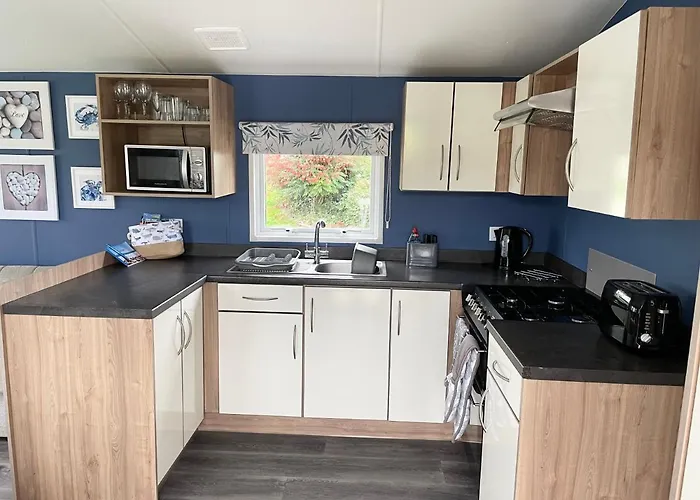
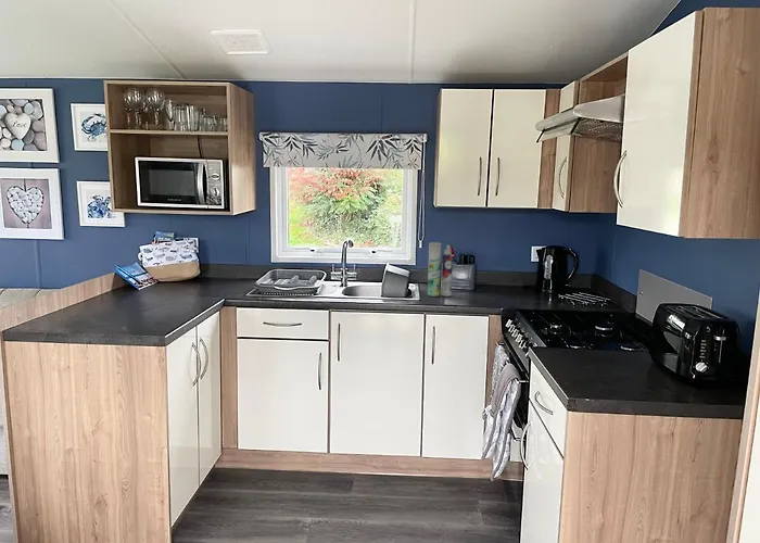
+ aerosol can [427,241,454,298]
